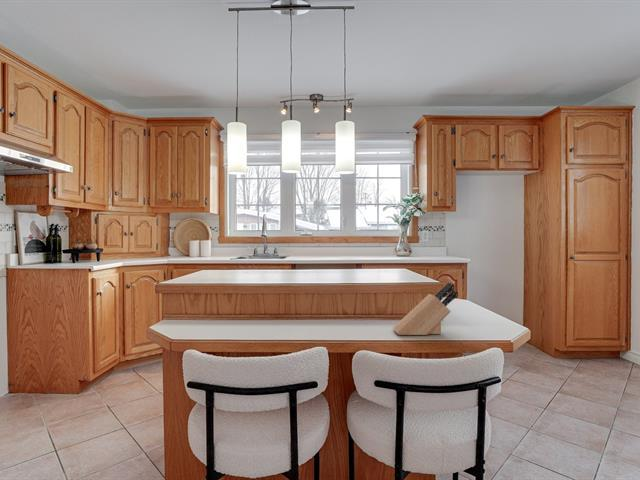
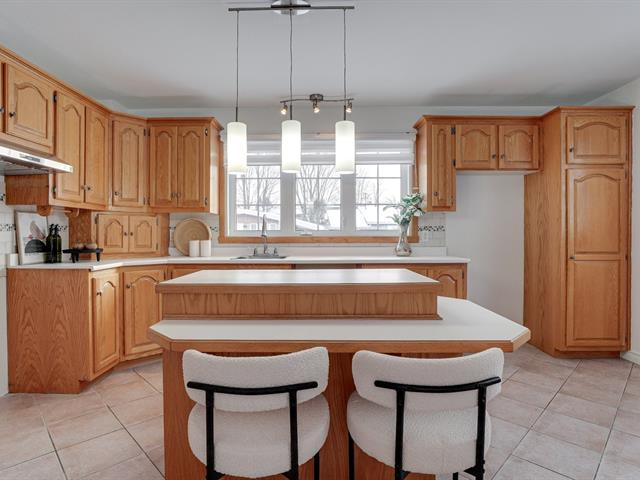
- knife block [392,282,459,336]
